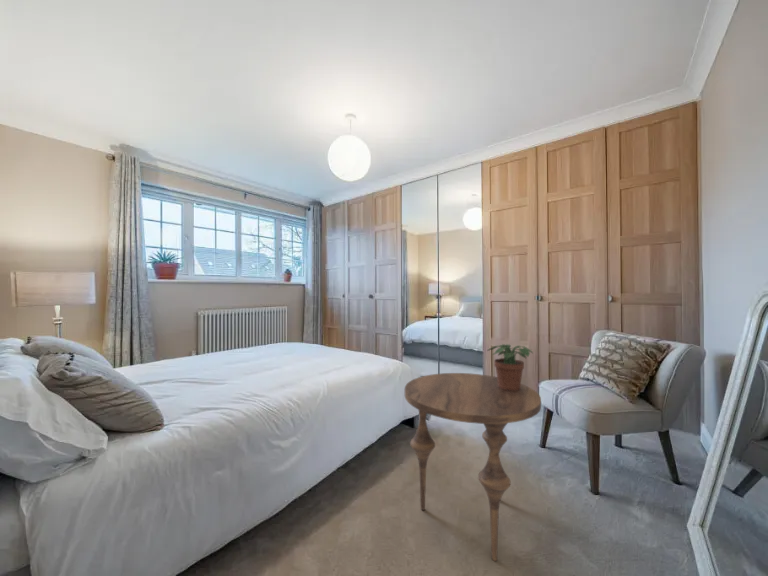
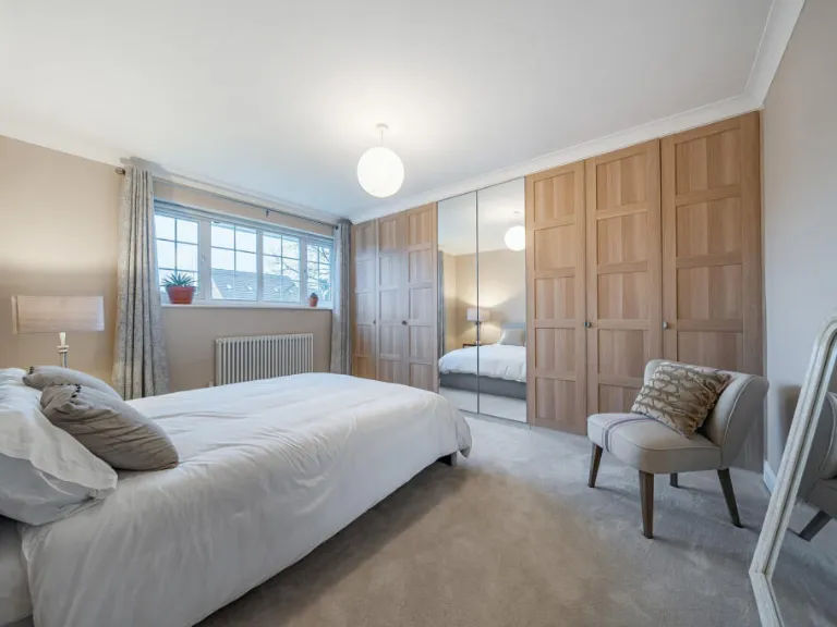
- potted plant [486,343,534,391]
- side table [404,372,542,562]
